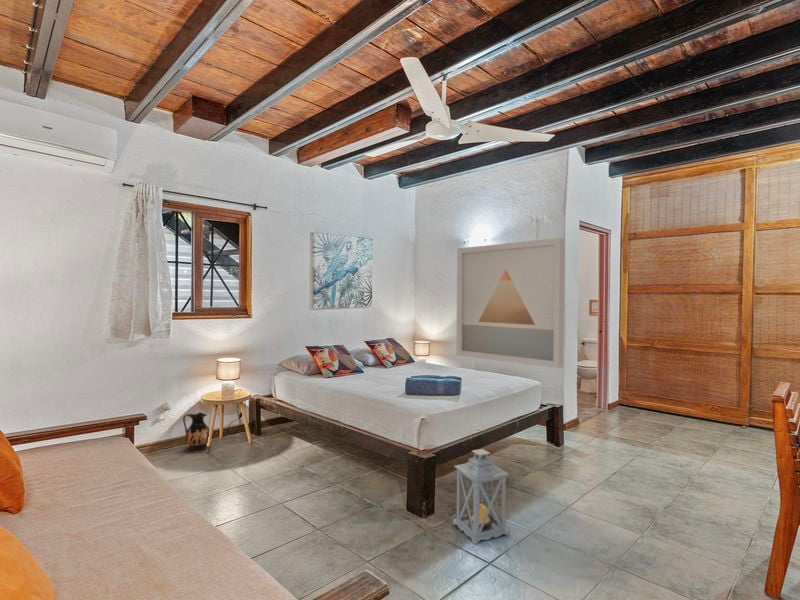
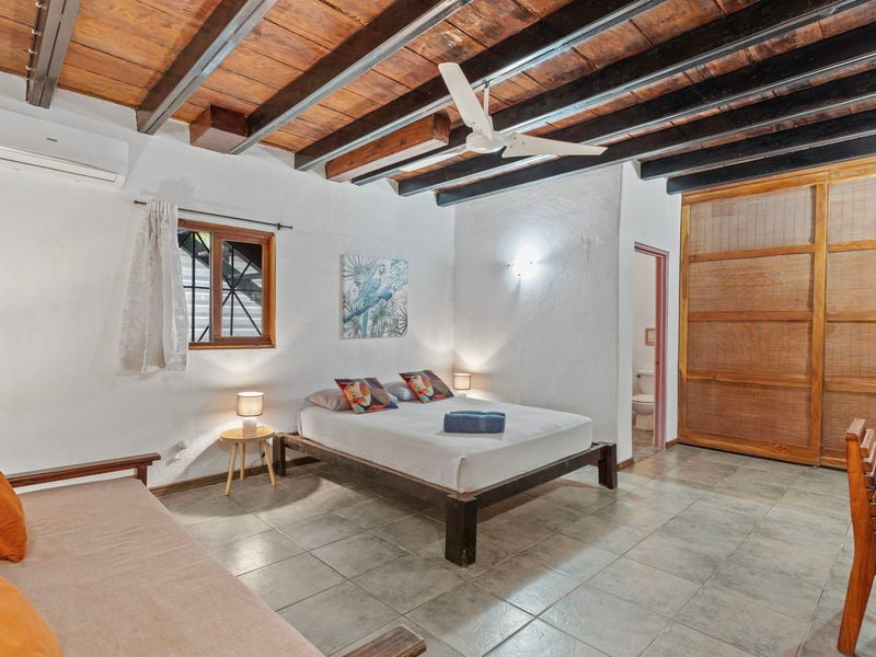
- wall art [455,237,565,369]
- lantern [452,448,511,545]
- ceramic jug [182,411,211,451]
